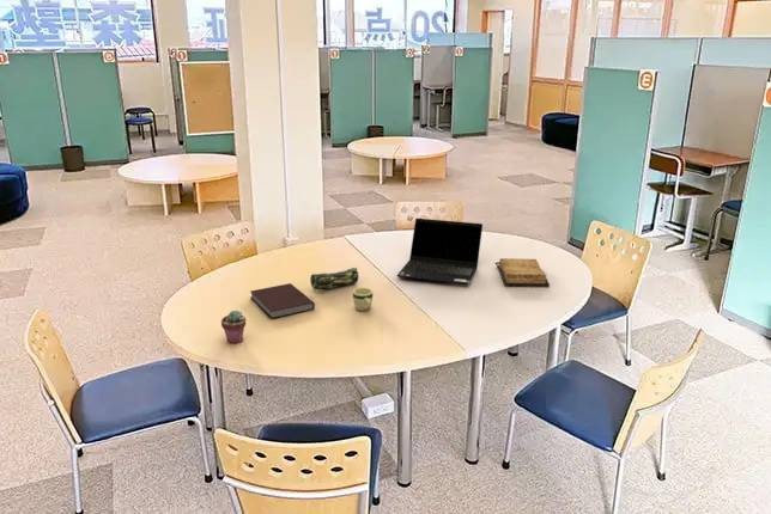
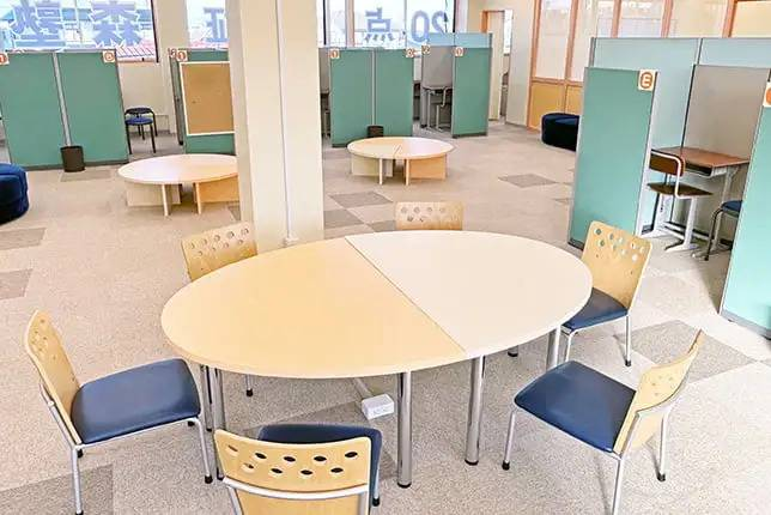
- diary [494,257,551,288]
- notebook [249,282,316,319]
- mug [352,287,374,312]
- pencil case [309,267,359,290]
- laptop computer [395,218,484,286]
- potted succulent [220,310,247,344]
